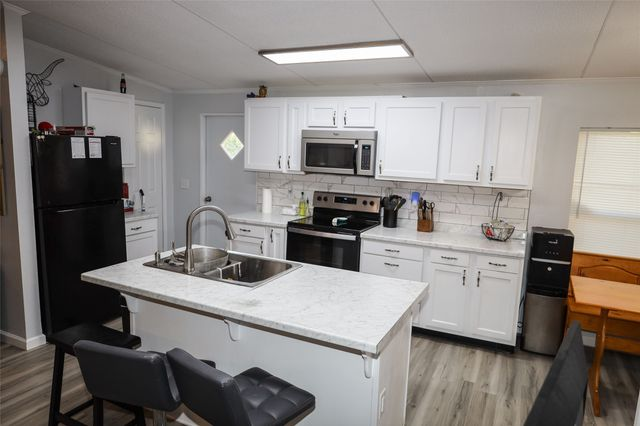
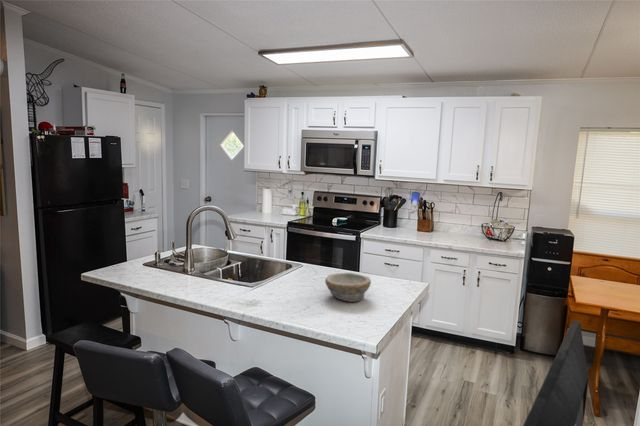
+ bowl [324,272,372,303]
